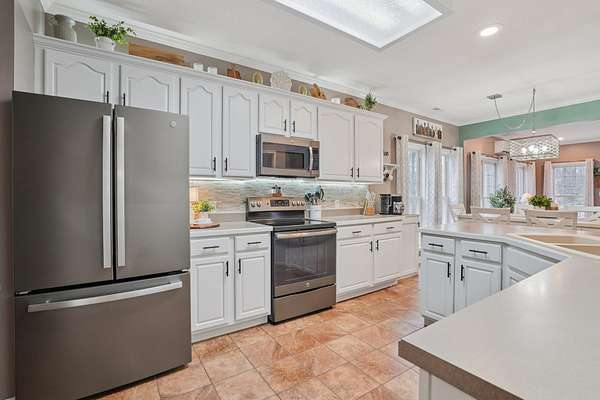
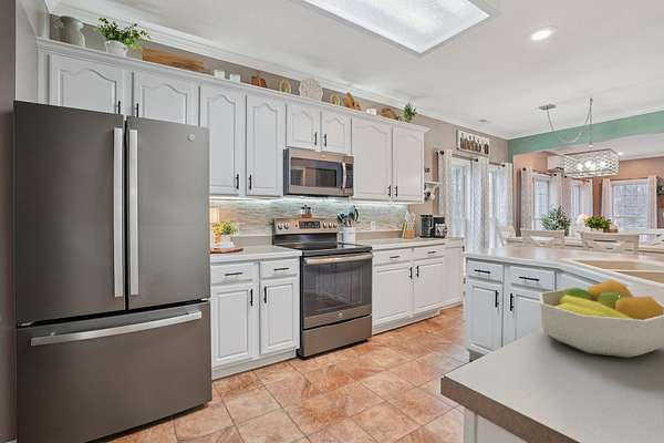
+ fruit bowl [538,278,664,359]
